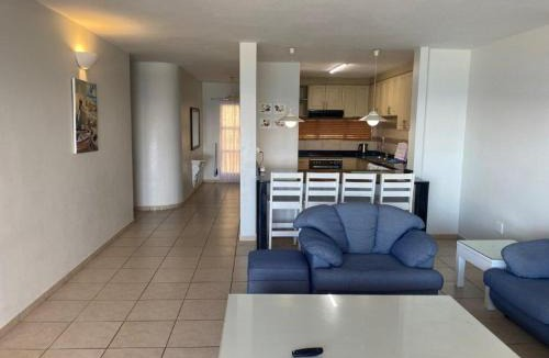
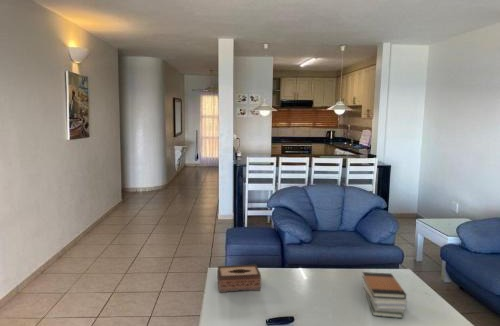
+ book stack [361,271,408,319]
+ tissue box [216,264,262,294]
